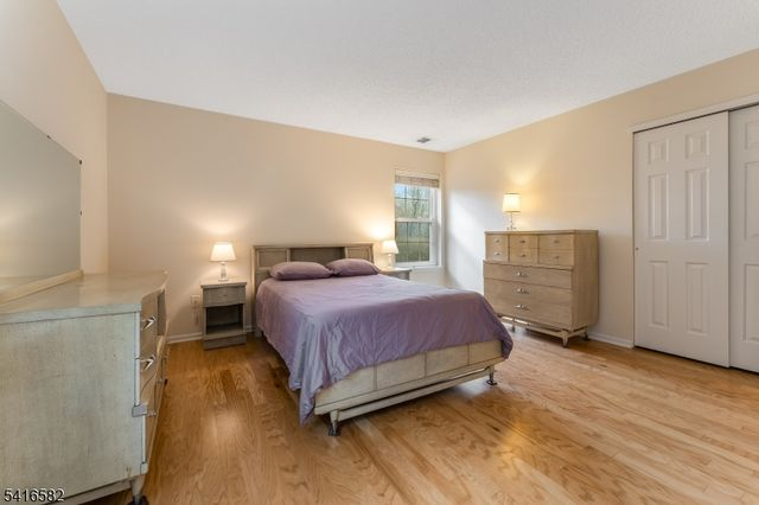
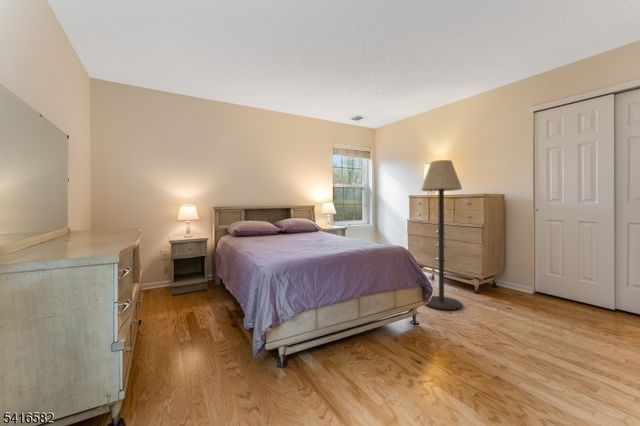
+ floor lamp [420,159,463,311]
